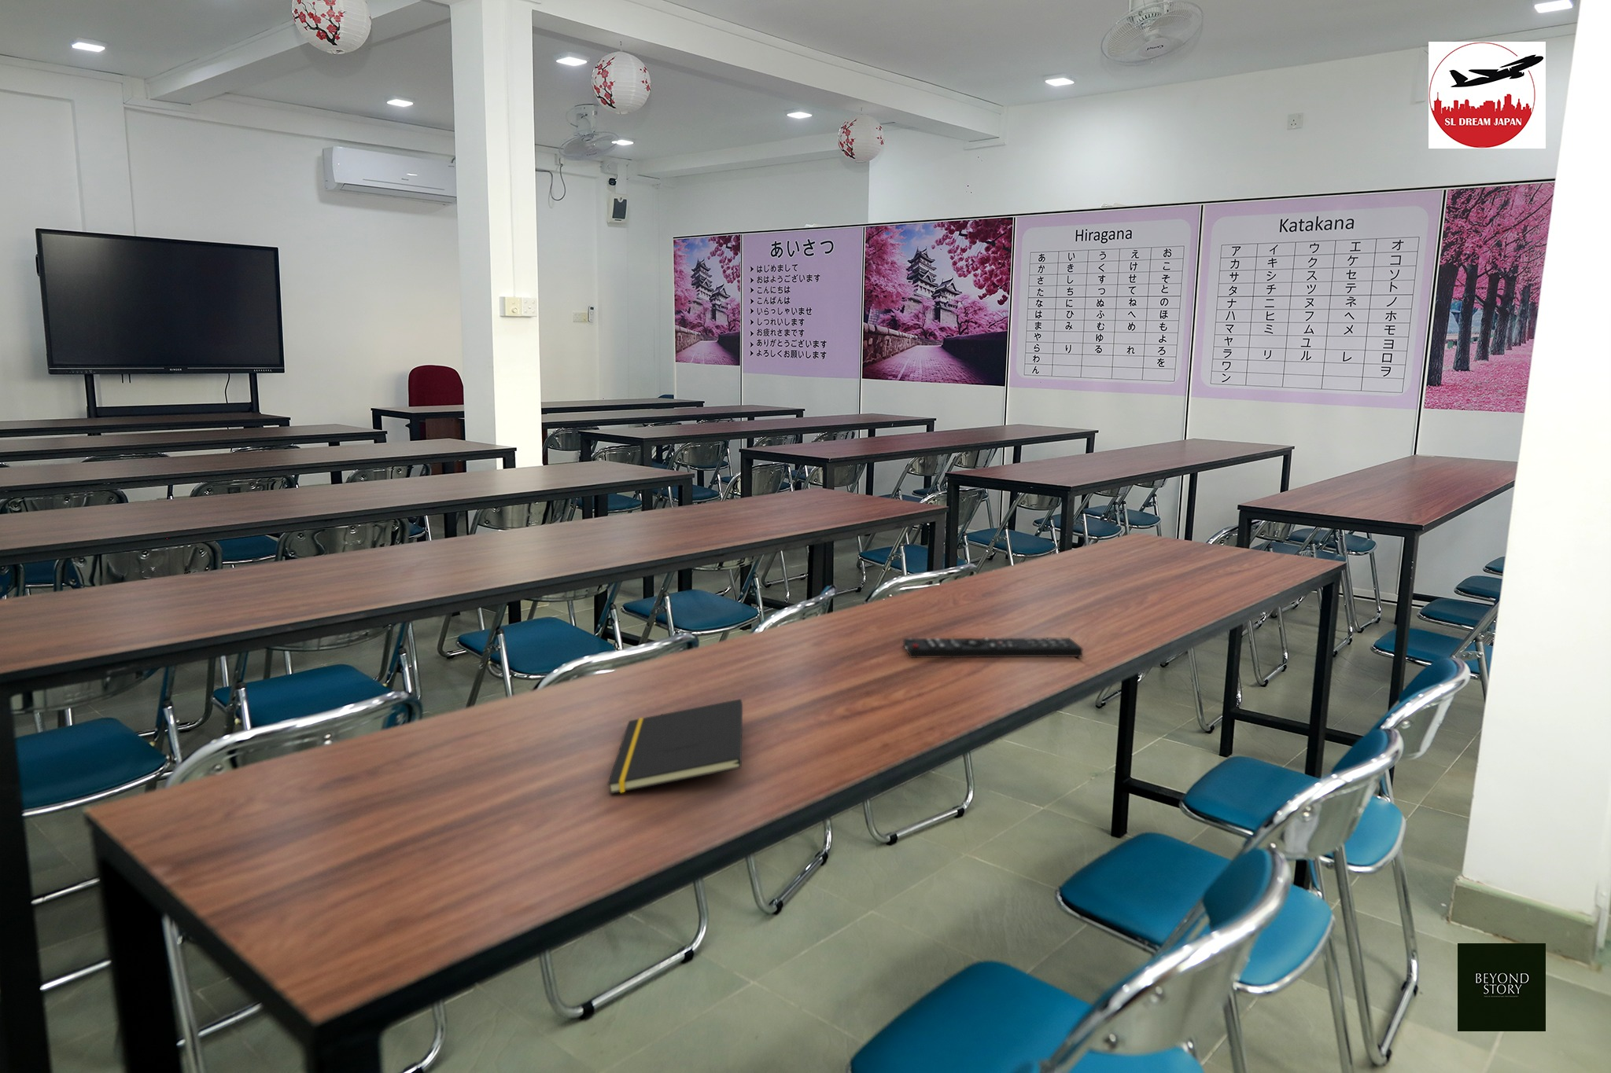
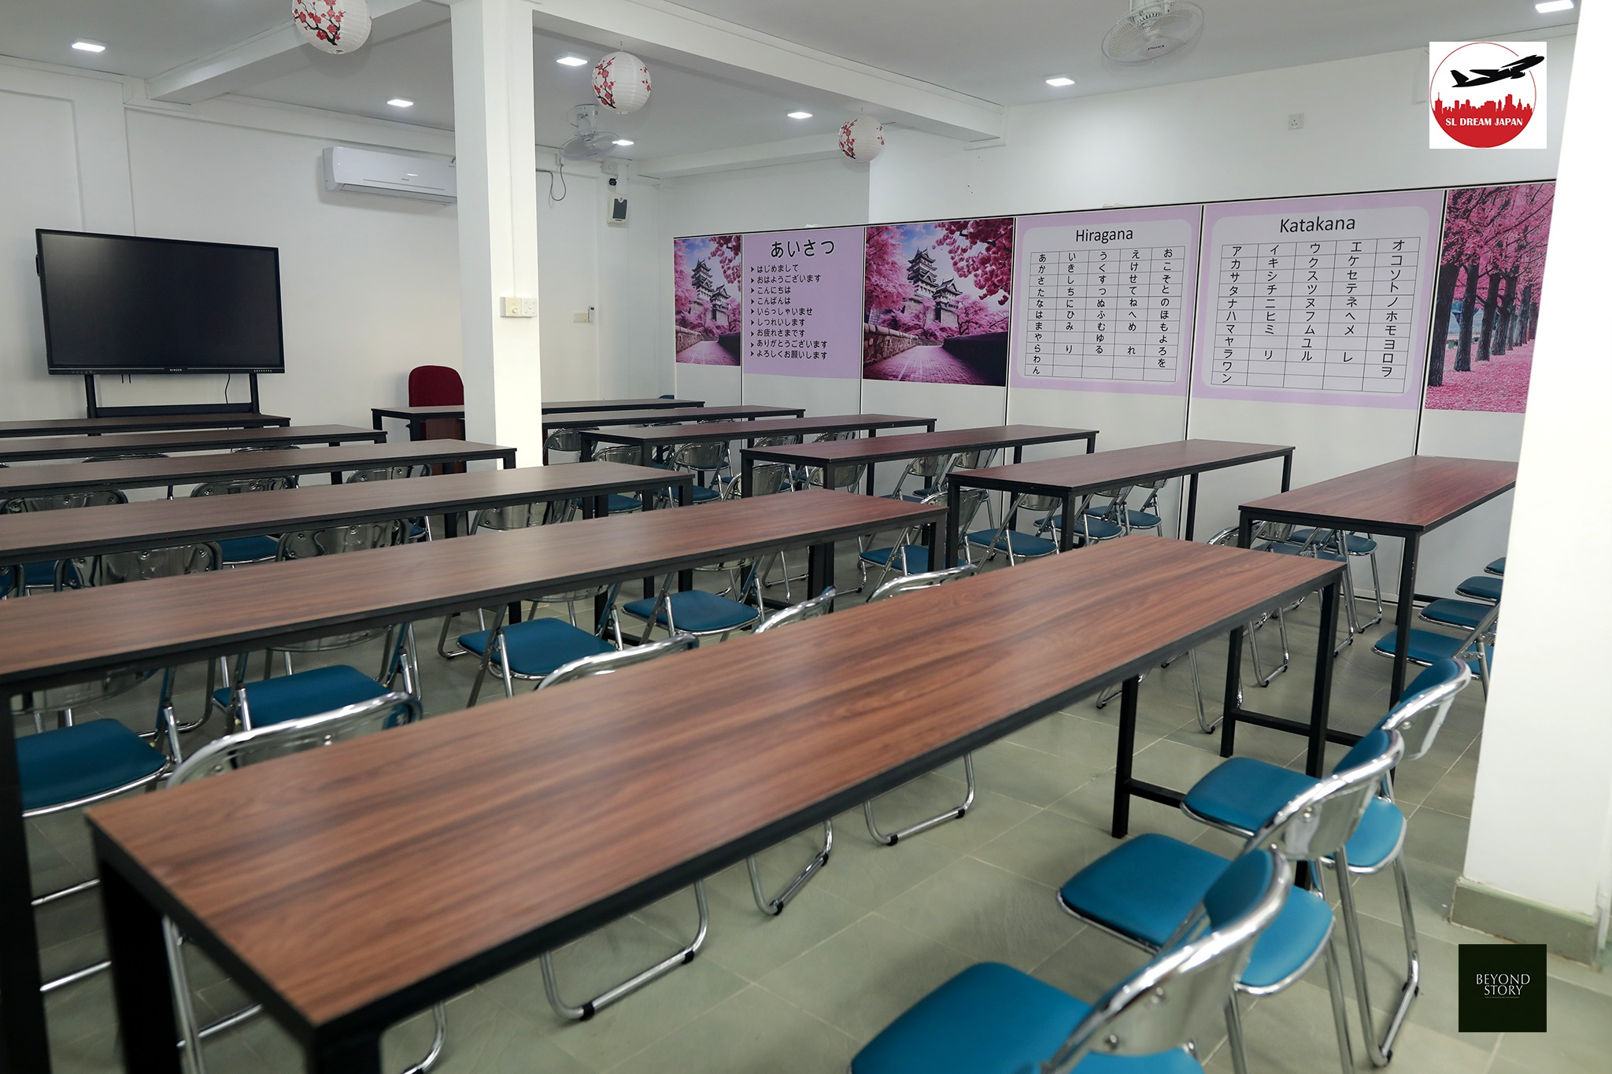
- remote control [902,637,1083,659]
- notepad [606,698,744,795]
